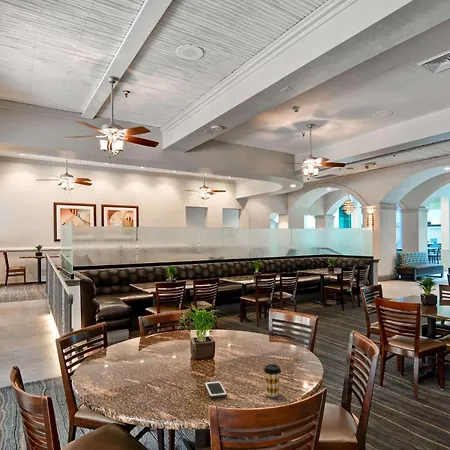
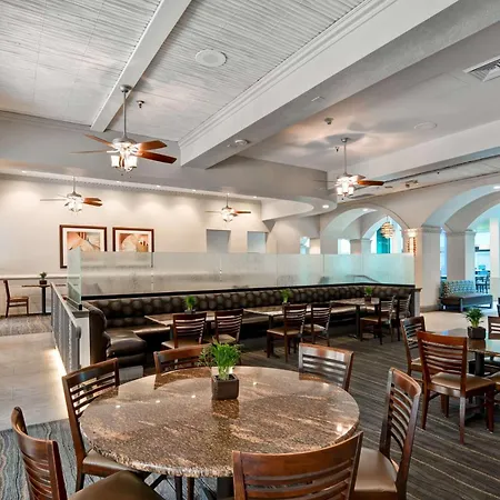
- coffee cup [263,363,282,398]
- cell phone [204,380,228,399]
